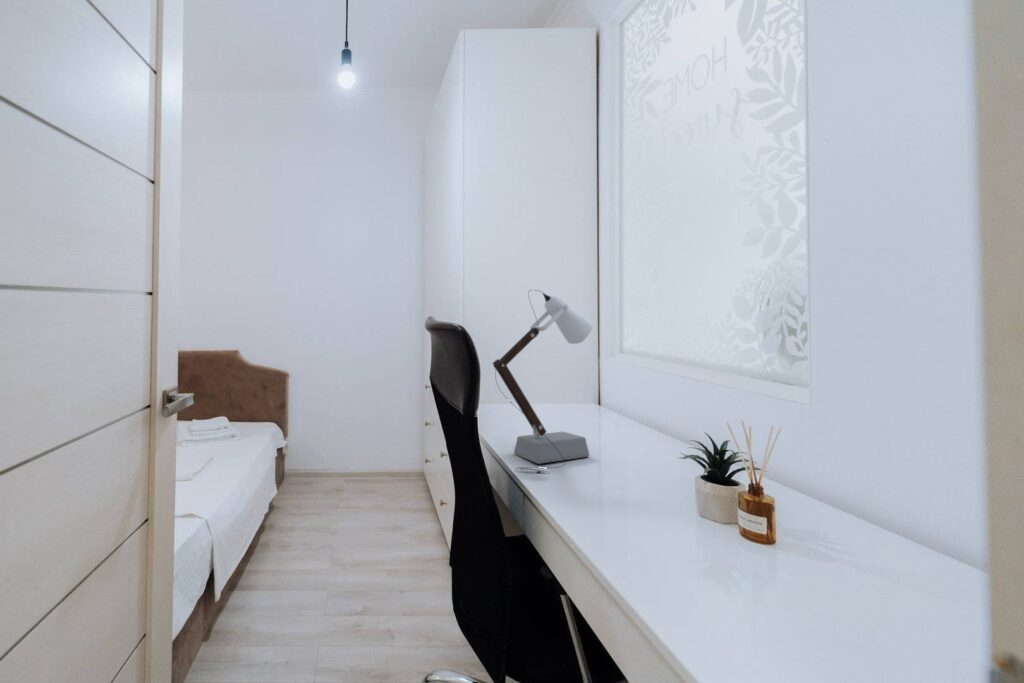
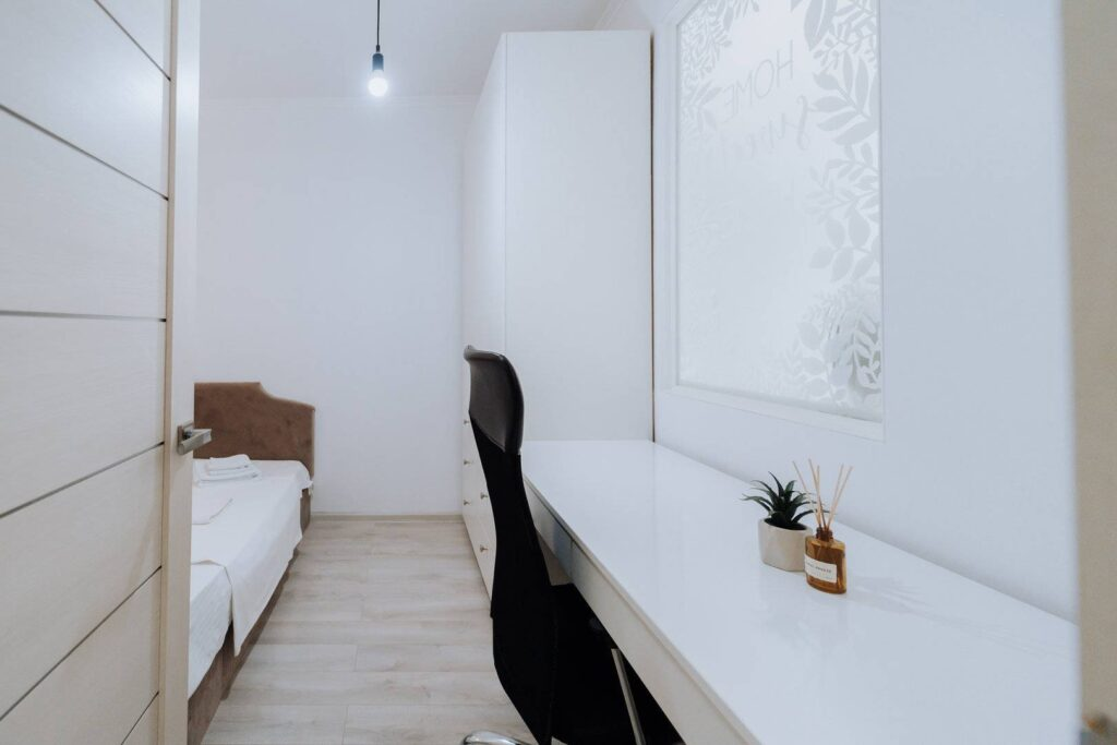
- desk lamp [492,289,594,475]
